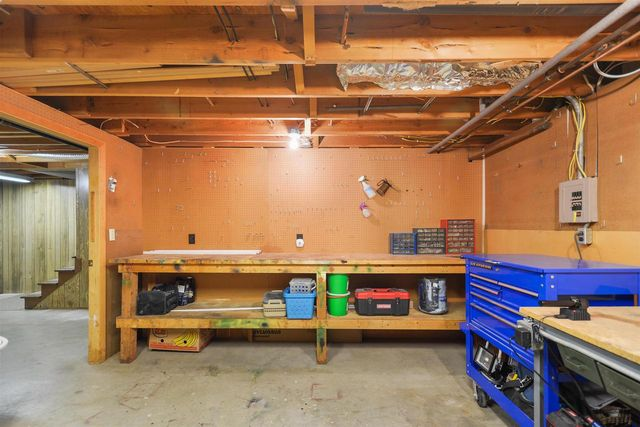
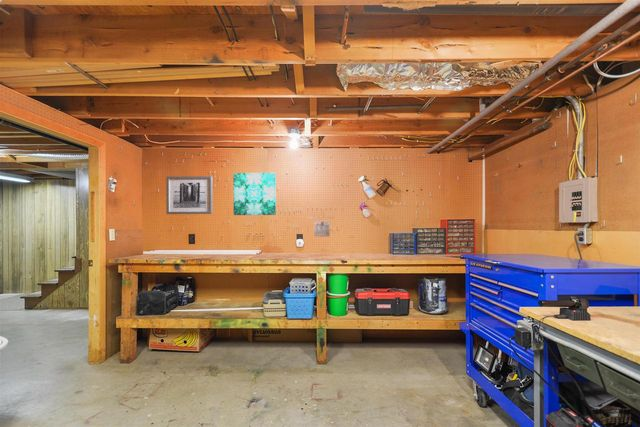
+ wall art [232,172,277,216]
+ calendar [308,215,335,238]
+ wall art [165,175,214,215]
